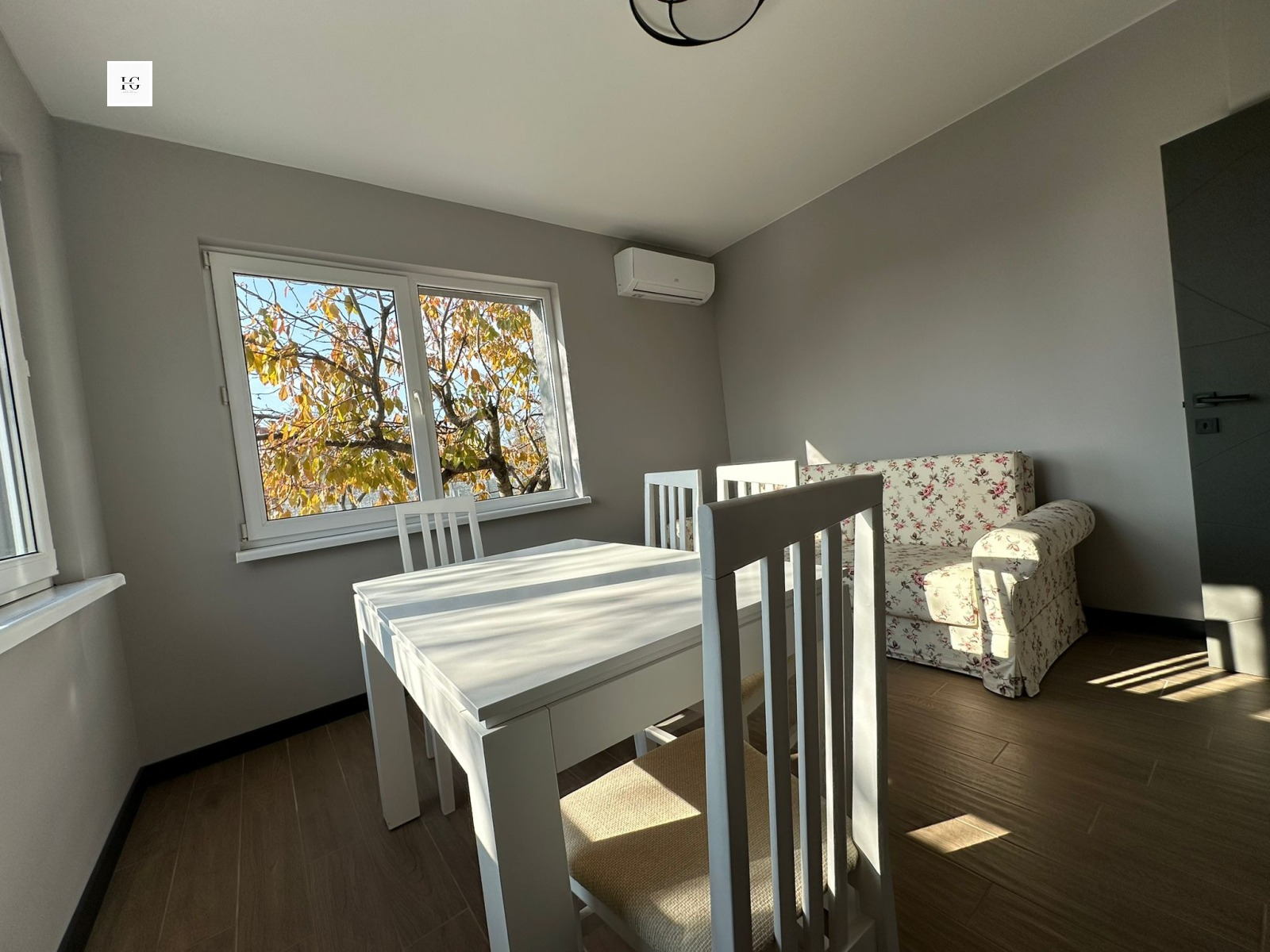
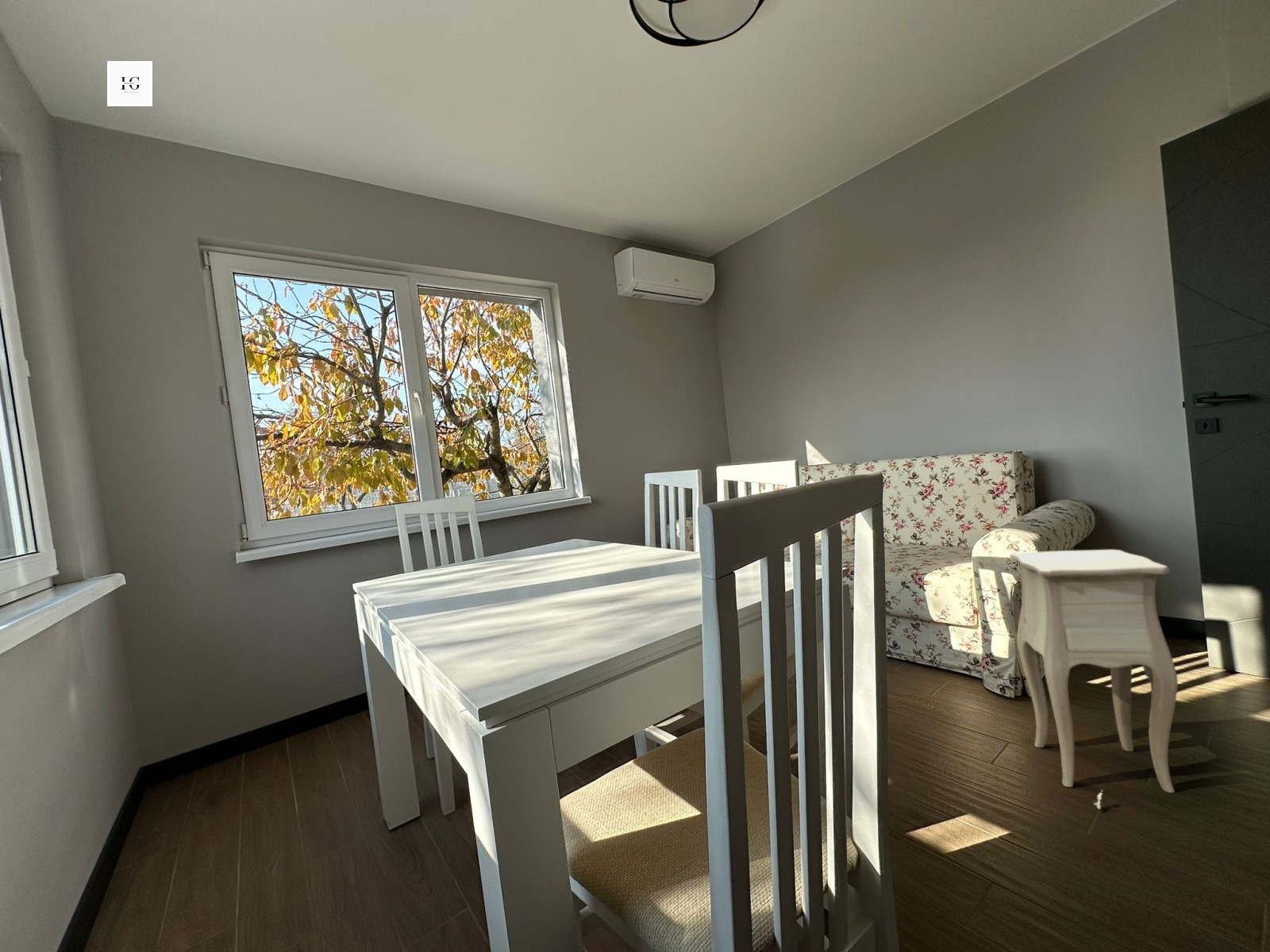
+ side table [1009,549,1179,810]
